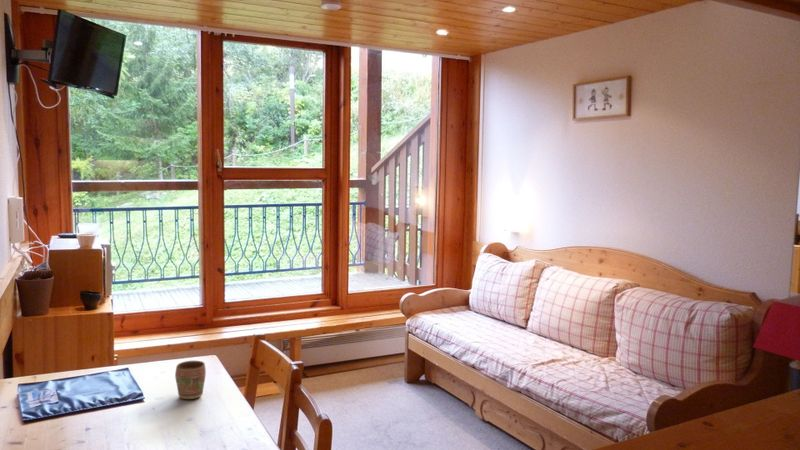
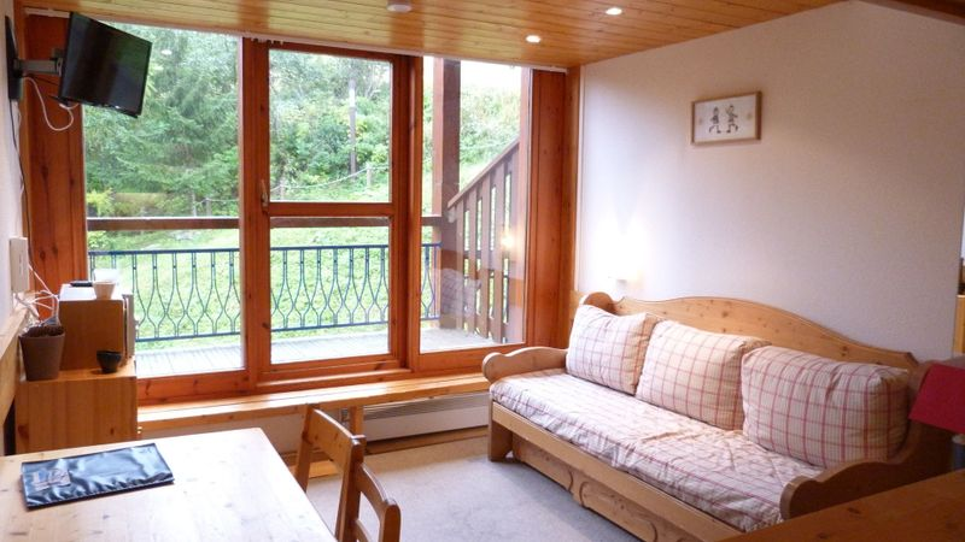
- mug [174,360,207,400]
